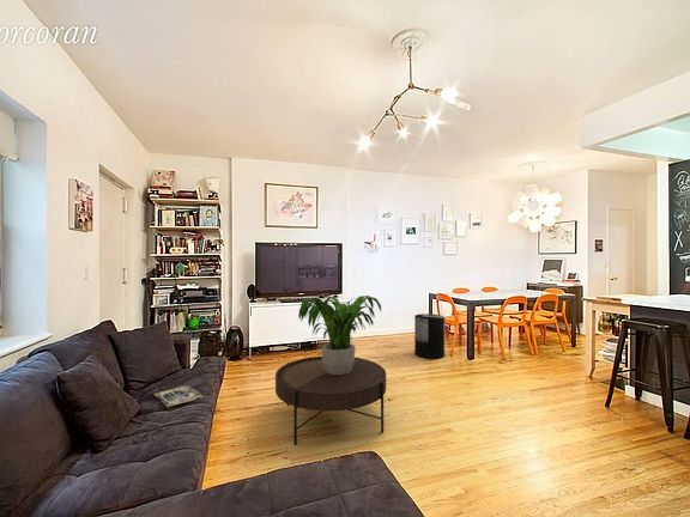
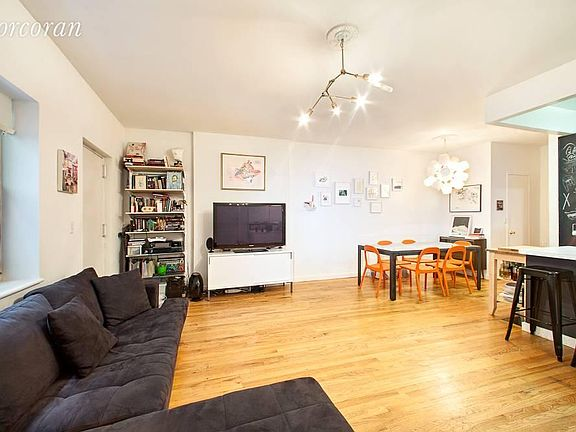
- trash can [413,312,446,360]
- coffee table [274,355,387,446]
- potted plant [297,294,382,375]
- magazine [153,384,205,408]
